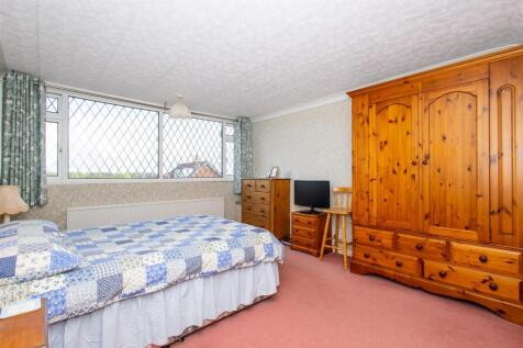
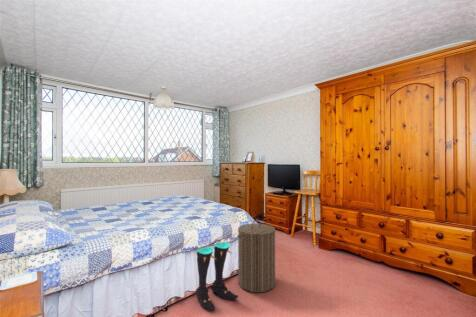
+ boots [195,240,239,312]
+ laundry hamper [236,219,276,294]
